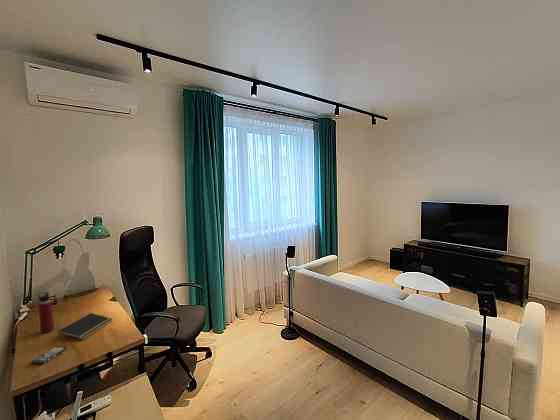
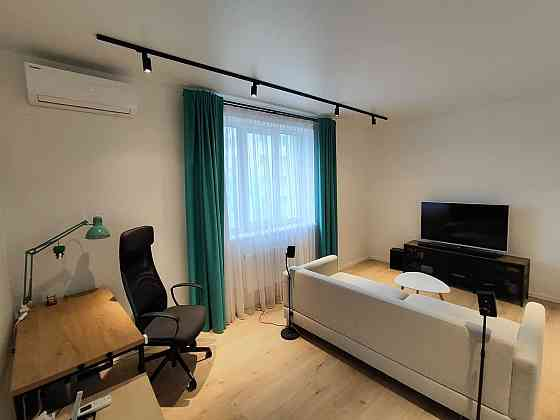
- notepad [57,312,113,340]
- smartphone [30,345,69,365]
- water bottle [35,290,55,334]
